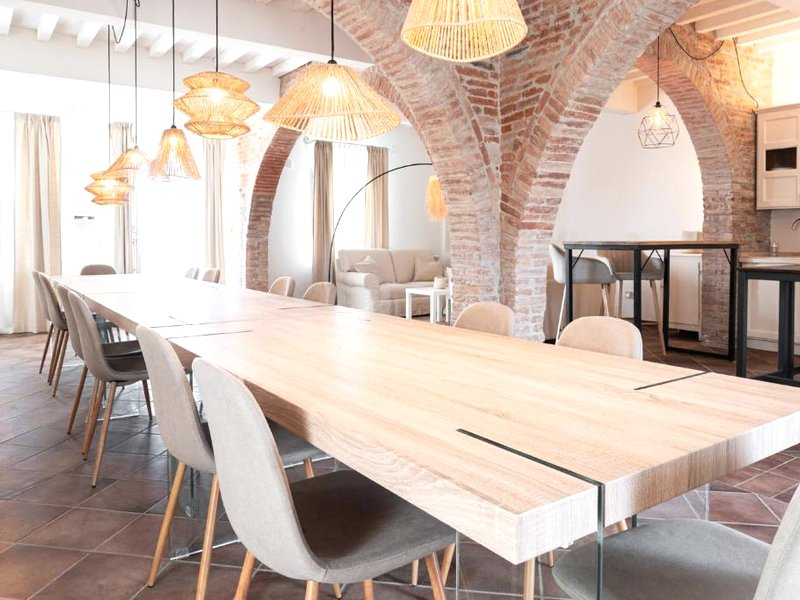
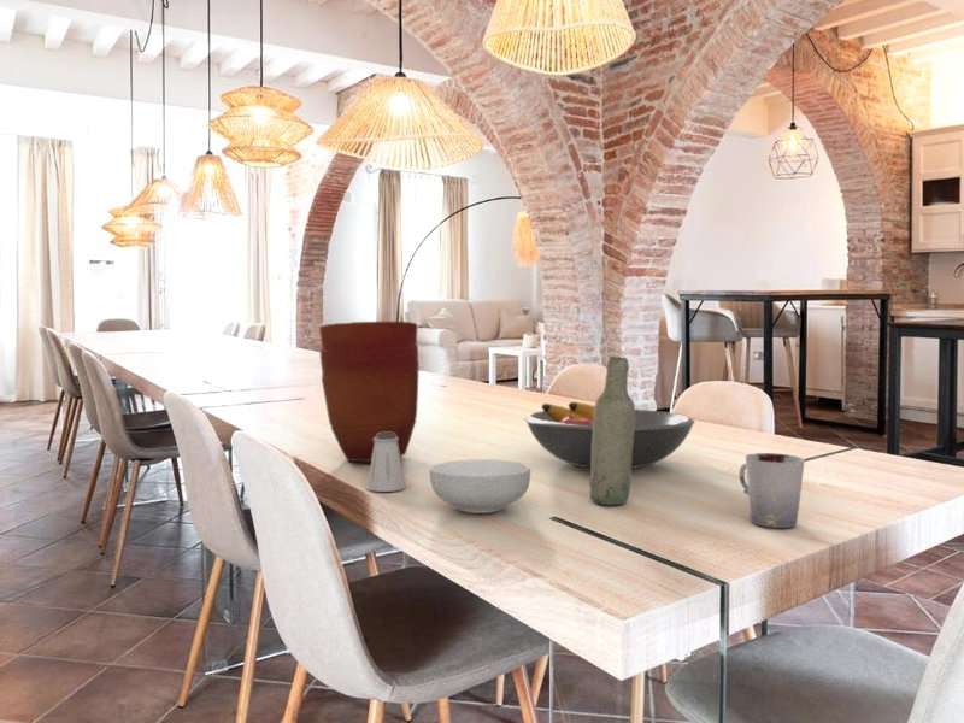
+ cereal bowl [429,458,531,515]
+ vase [318,321,419,463]
+ saltshaker [365,433,407,493]
+ bottle [589,355,636,506]
+ cup [739,452,806,529]
+ fruit bowl [523,401,696,470]
